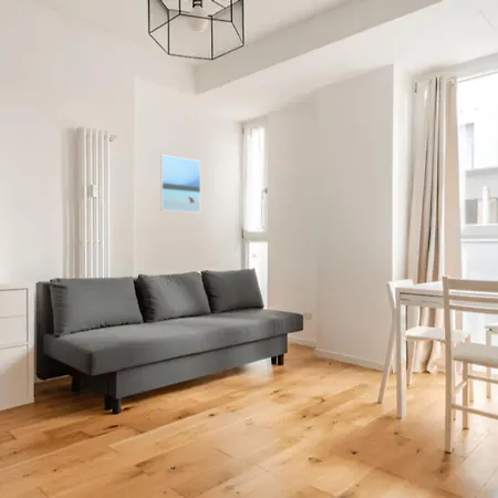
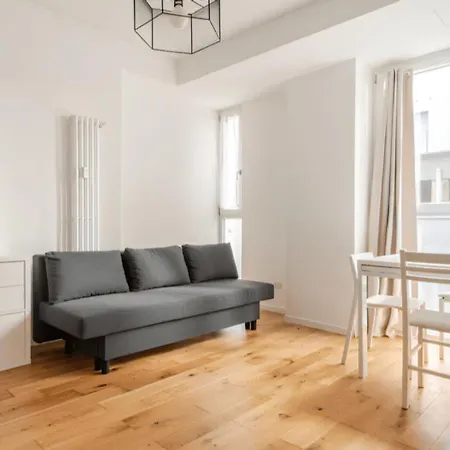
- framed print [159,154,201,214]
